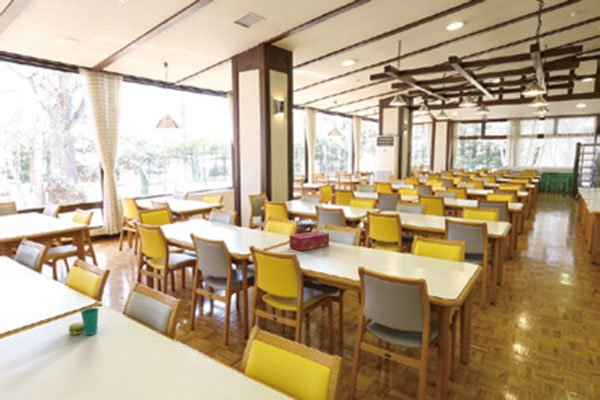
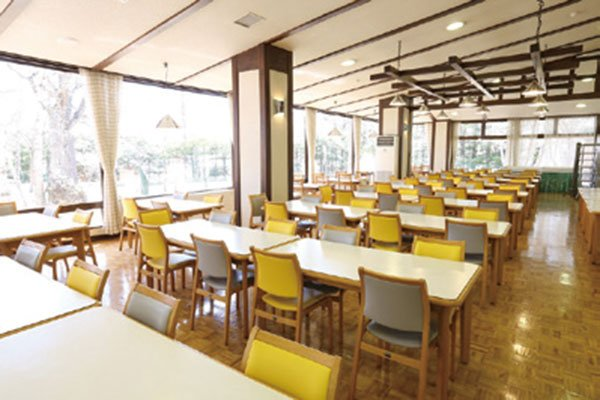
- cup [67,307,100,336]
- tissue box [288,230,330,252]
